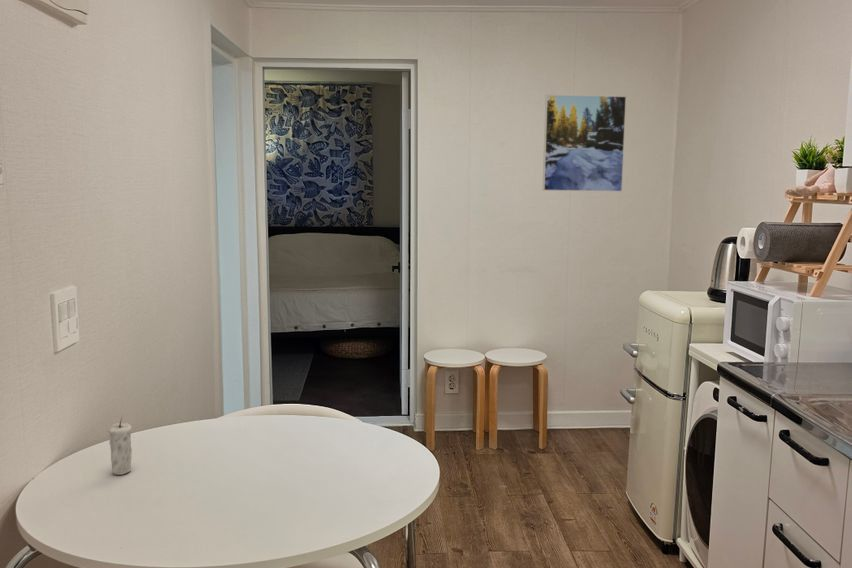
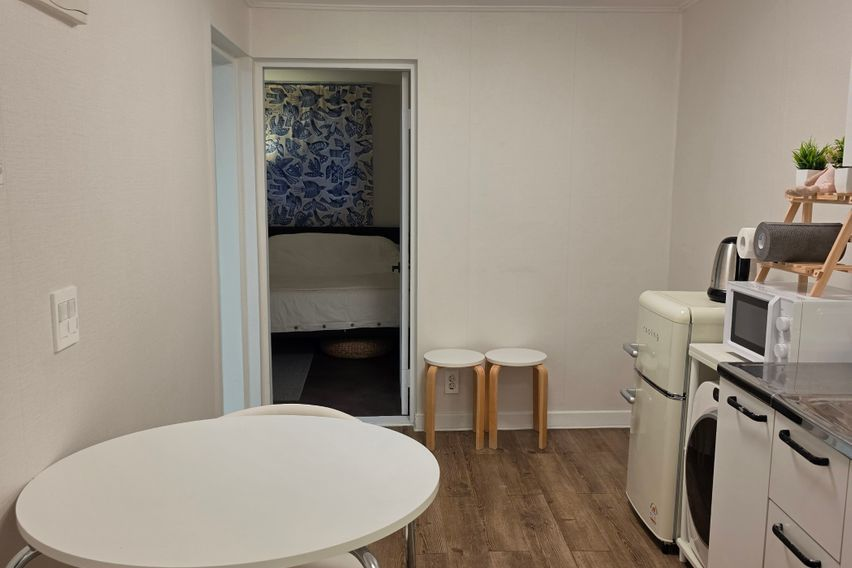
- candle [108,414,133,476]
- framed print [542,94,627,193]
